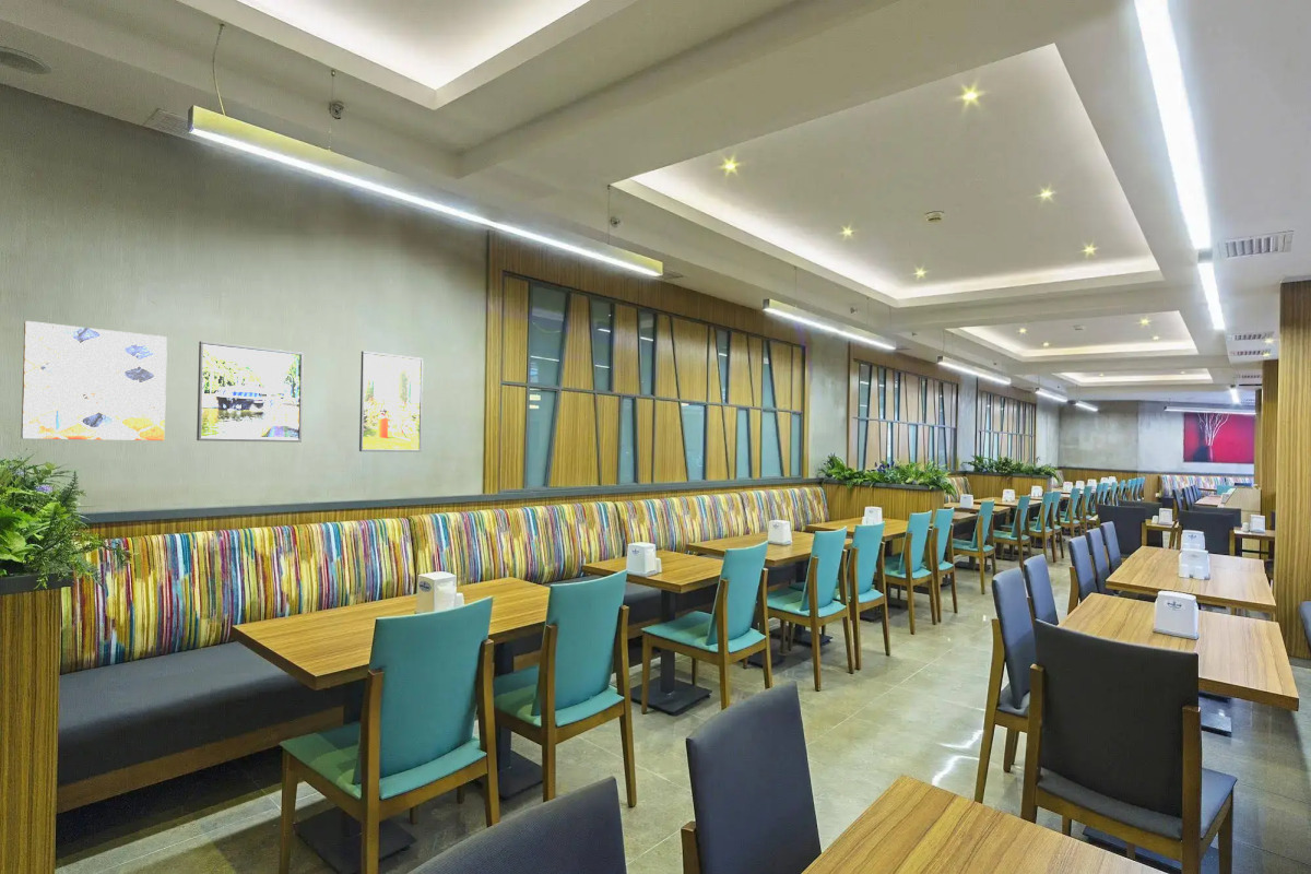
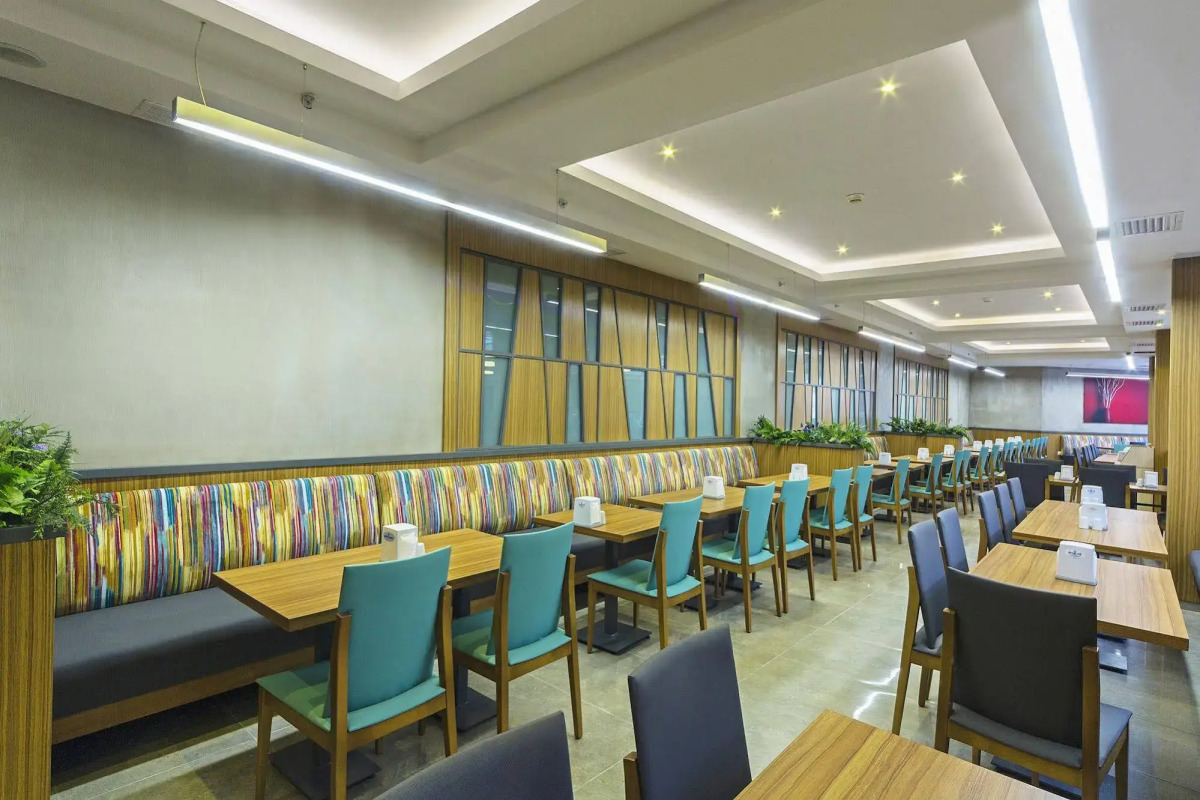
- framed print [358,350,424,452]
- wall art [20,320,168,441]
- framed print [196,340,305,444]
